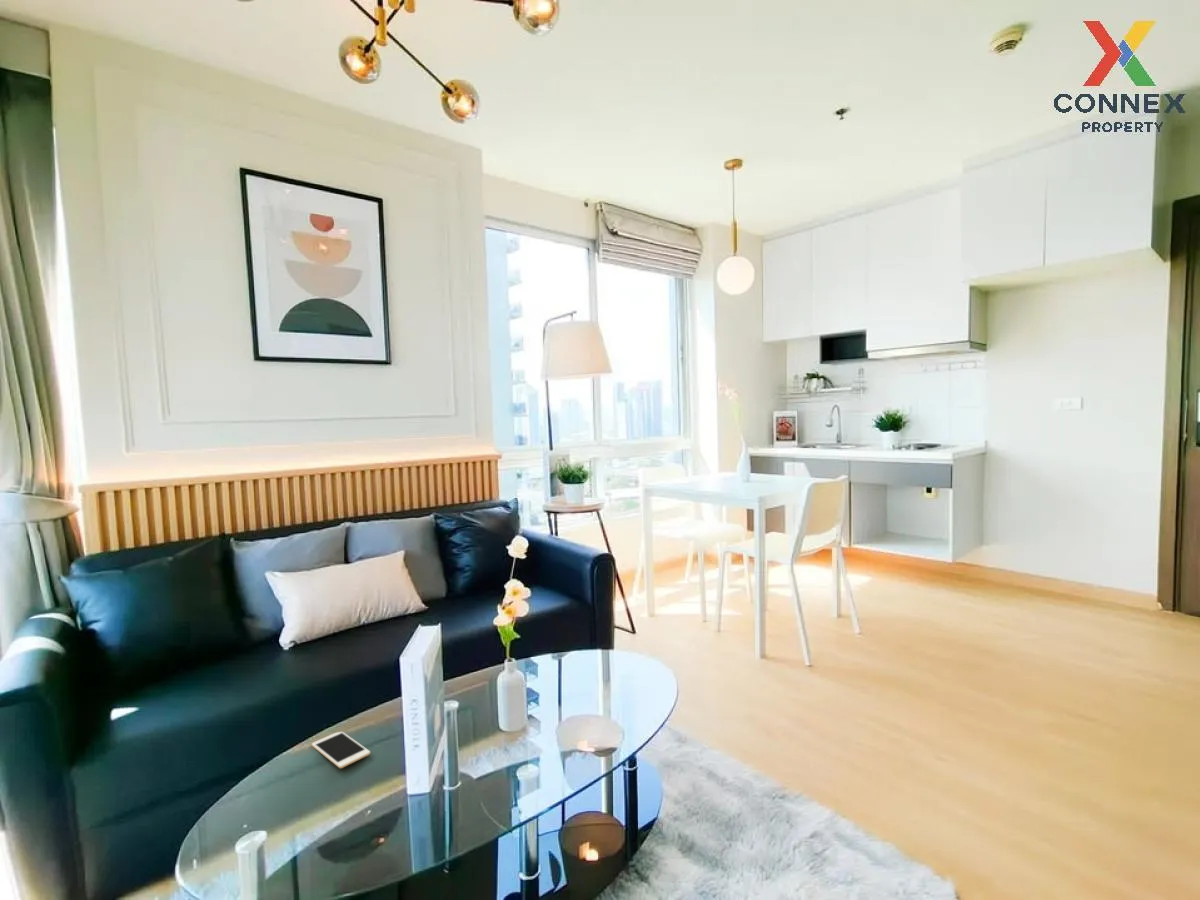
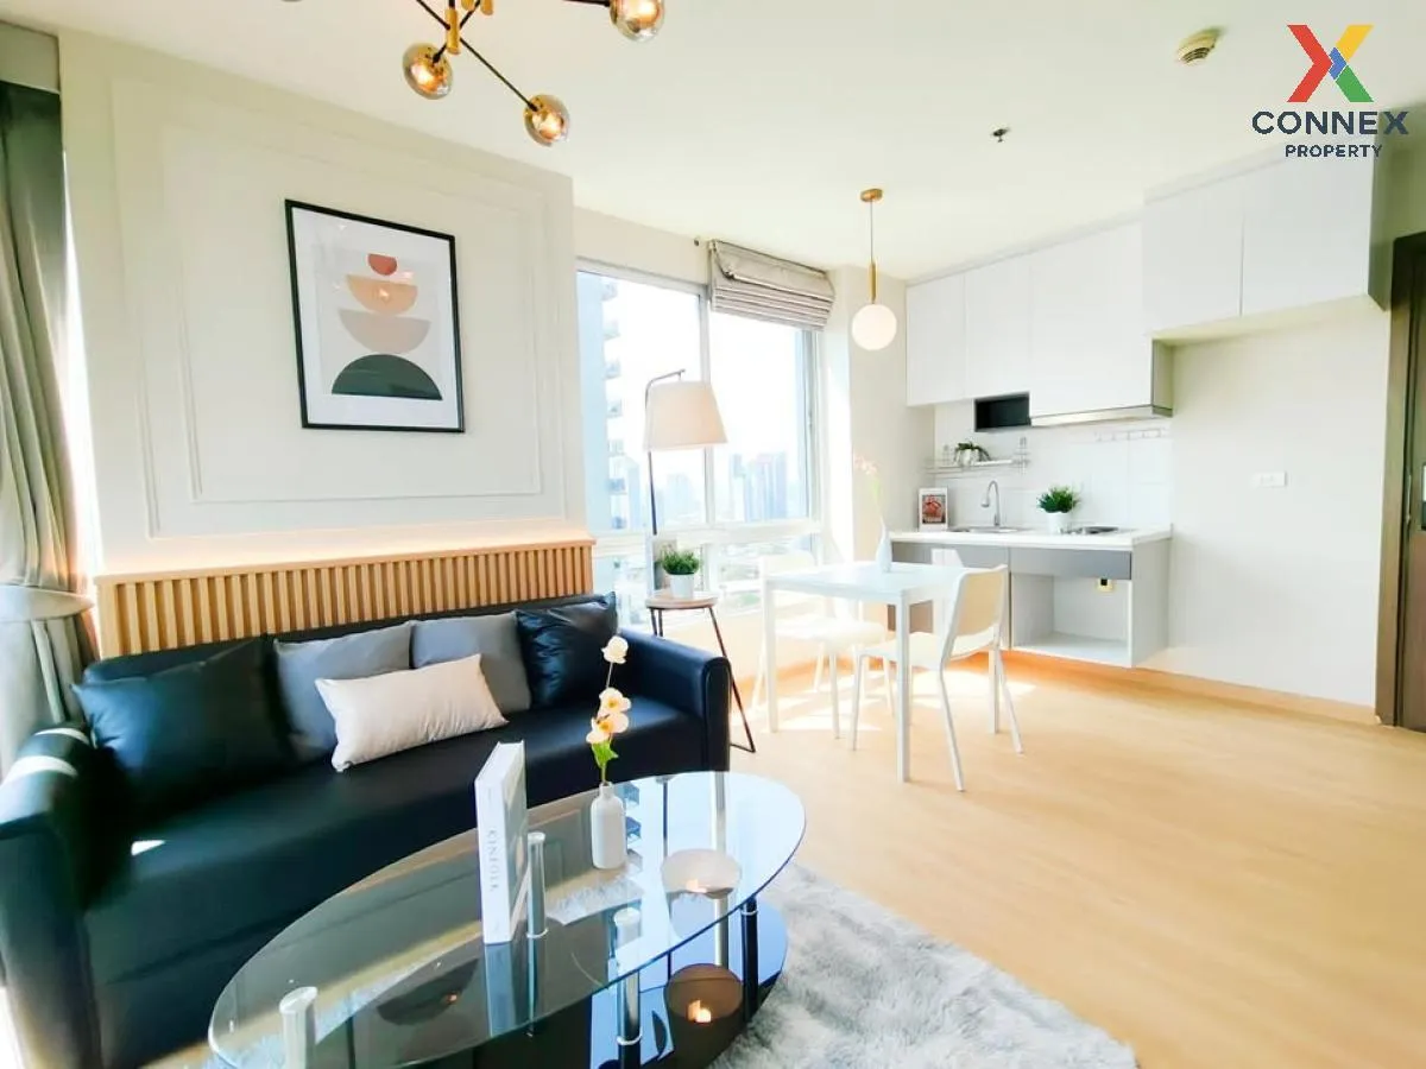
- cell phone [311,731,371,769]
